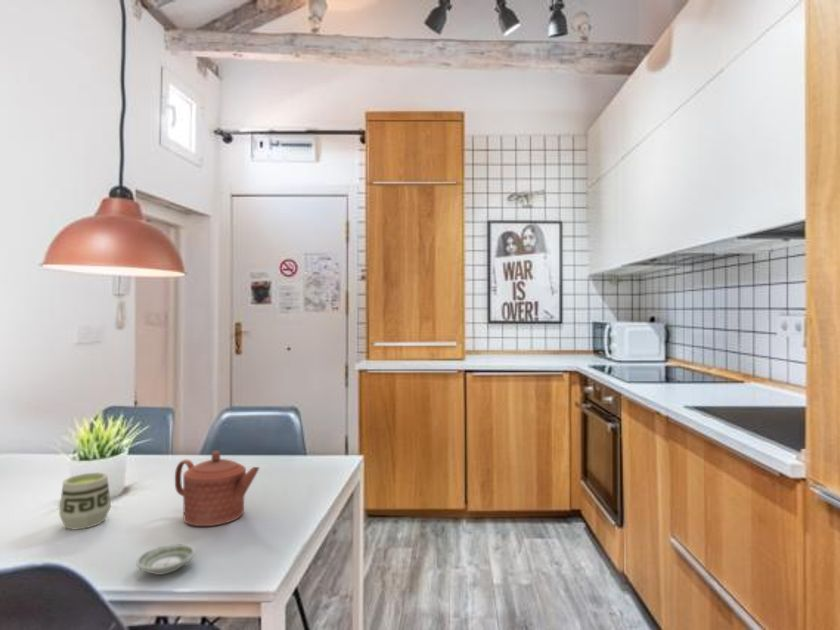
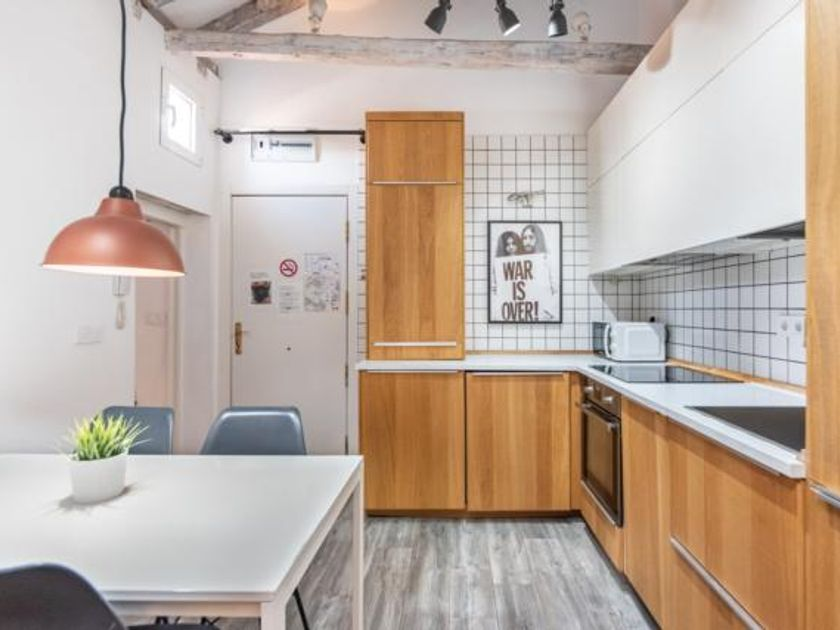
- cup [58,471,112,531]
- teapot [174,450,260,527]
- saucer [135,543,196,576]
